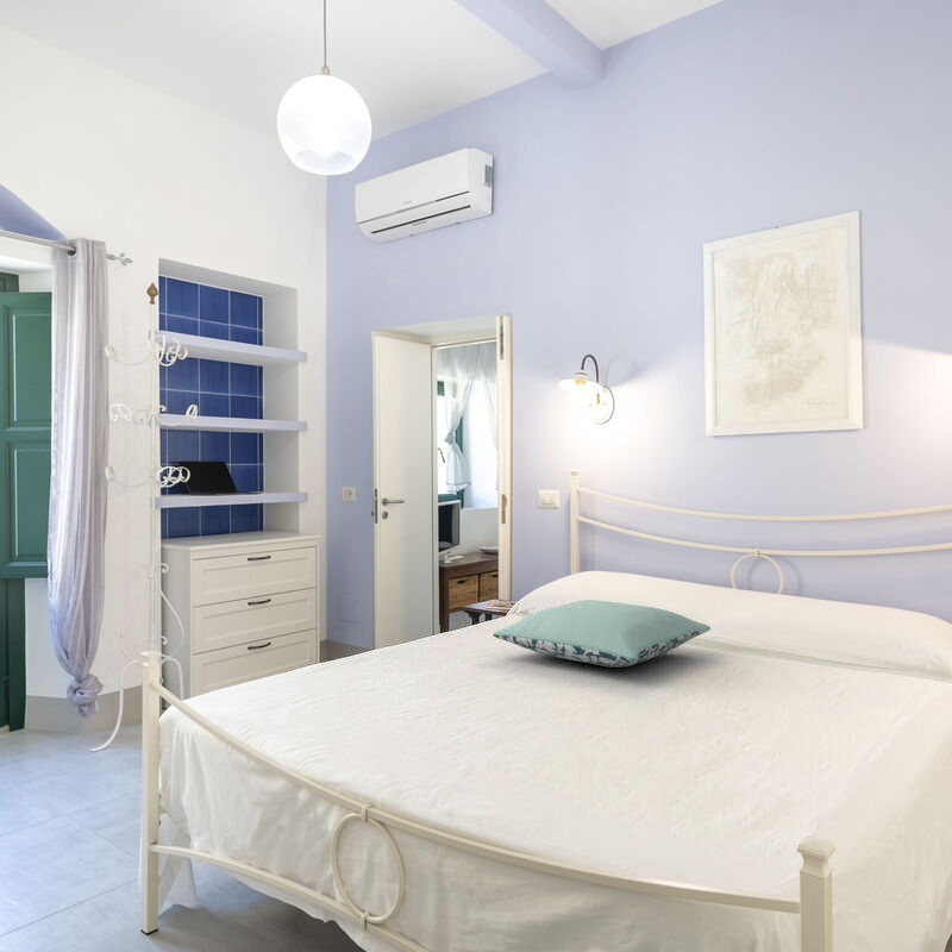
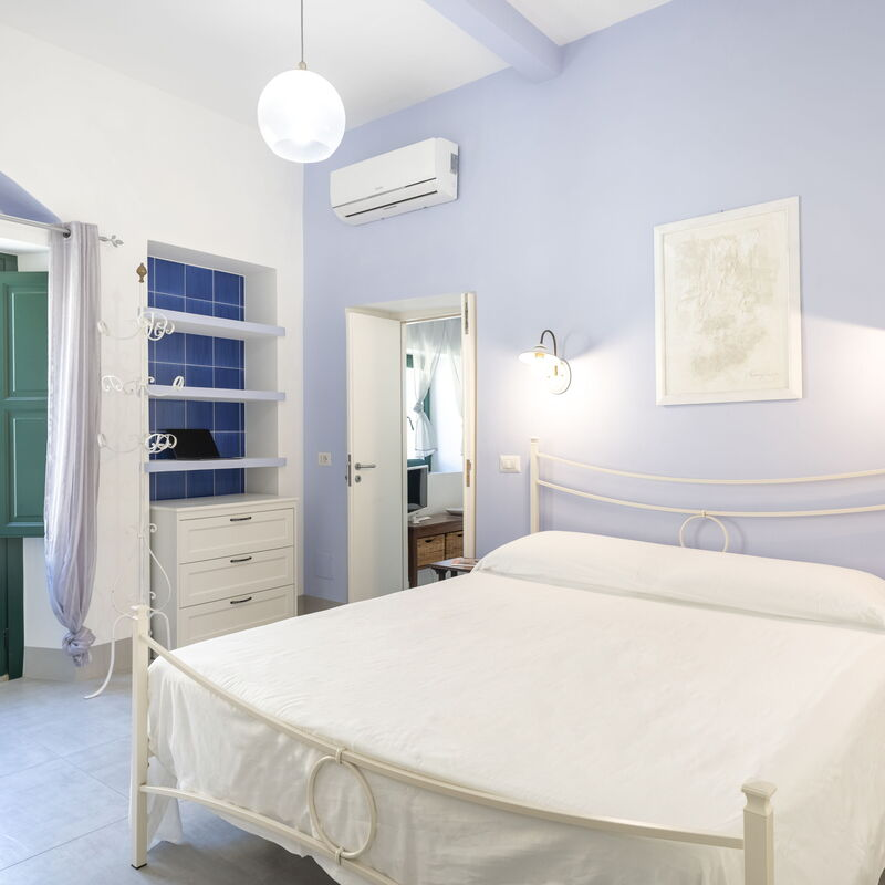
- pillow [491,599,712,669]
